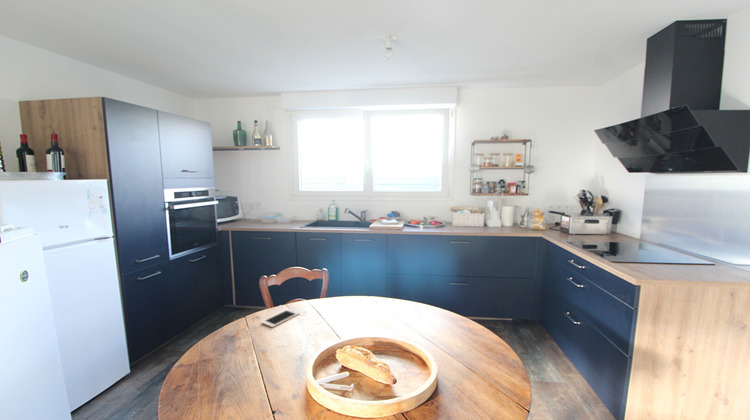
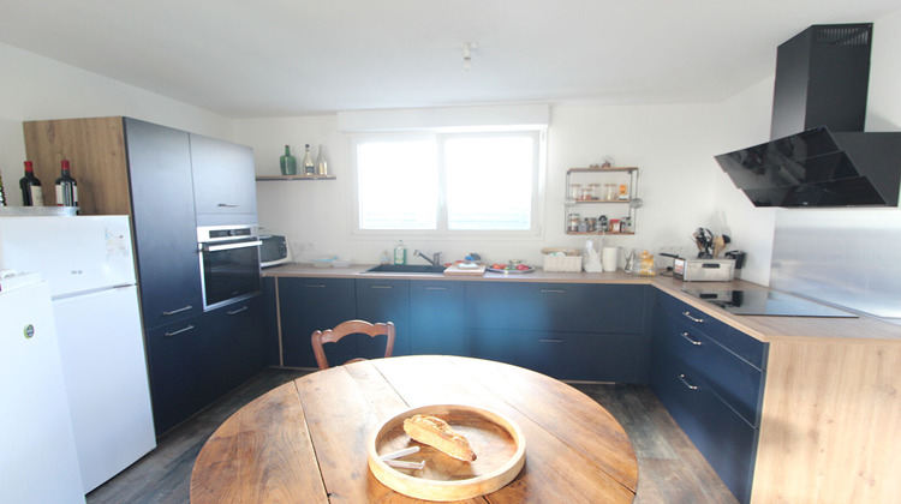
- cell phone [261,308,301,328]
